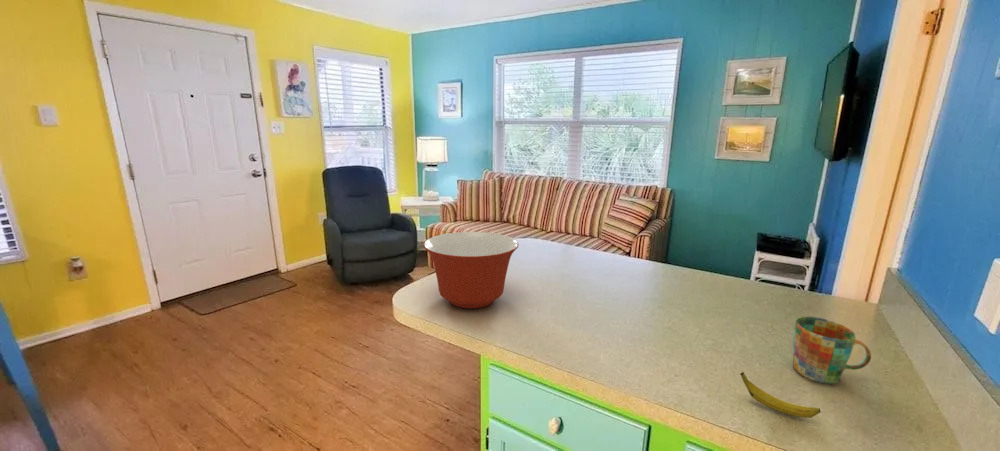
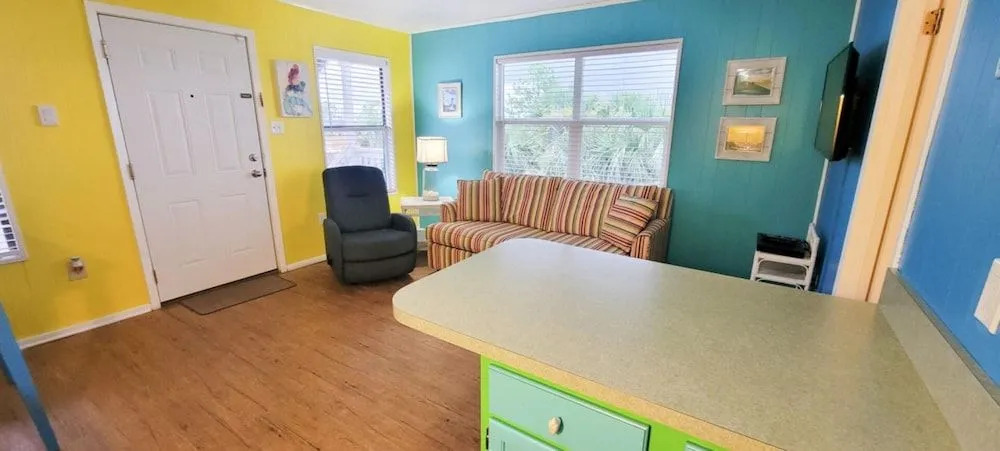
- mug [792,316,872,385]
- mixing bowl [423,231,520,309]
- banana [739,371,822,419]
